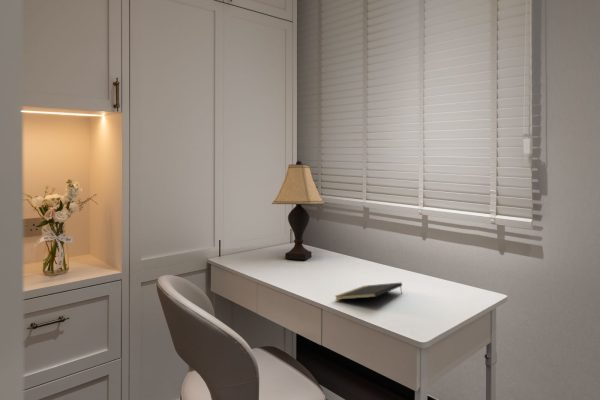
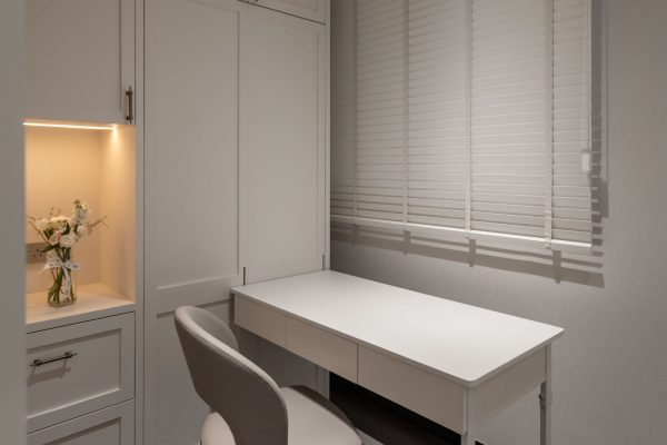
- lamp [271,160,326,261]
- notepad [334,282,403,301]
